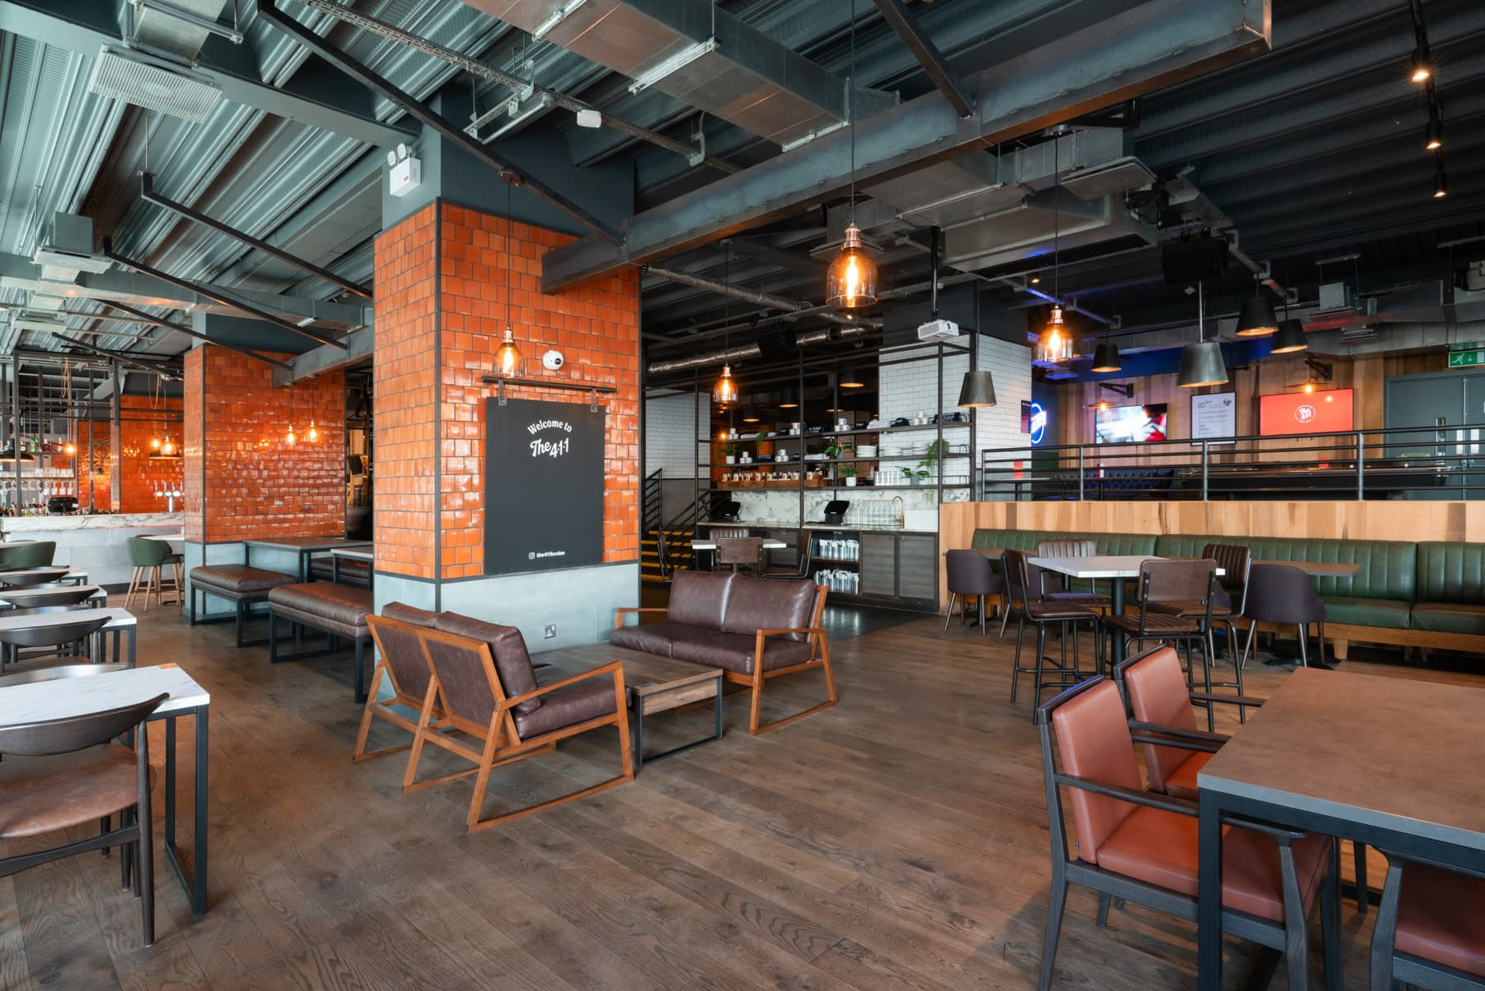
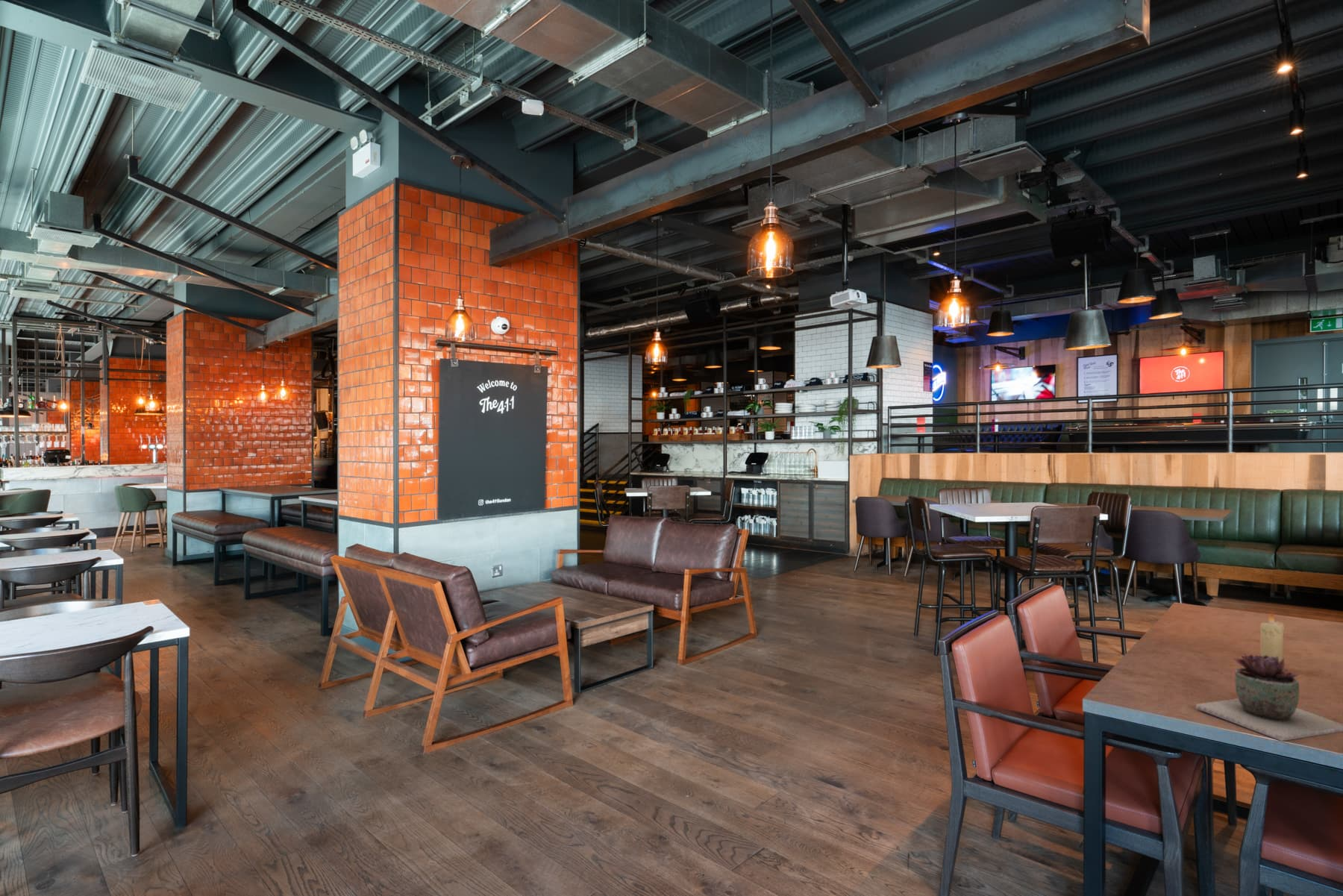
+ succulent plant [1195,654,1343,742]
+ candle [1259,612,1285,662]
